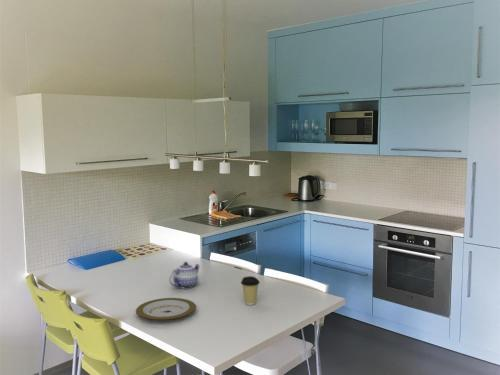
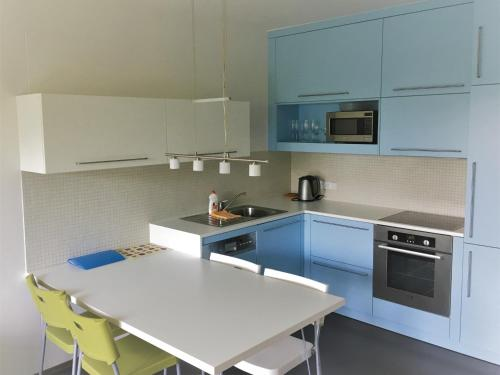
- coffee cup [240,275,261,306]
- plate [135,297,197,321]
- teapot [169,261,201,289]
